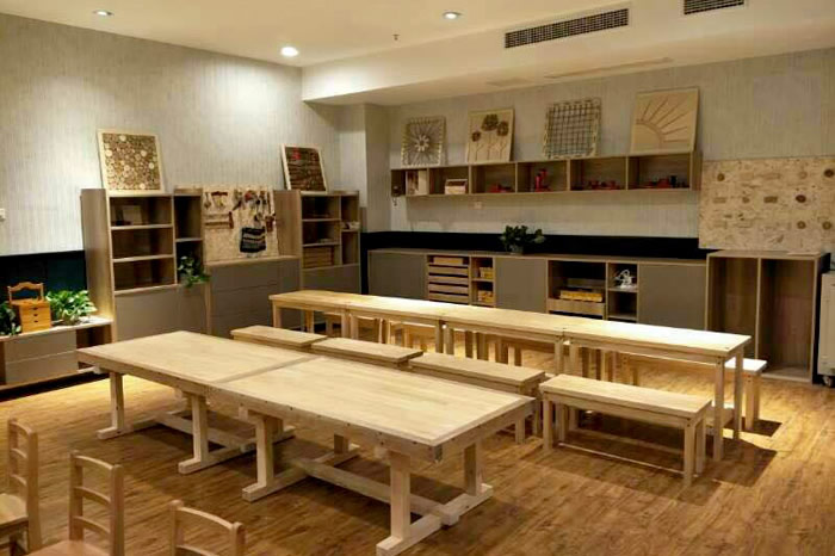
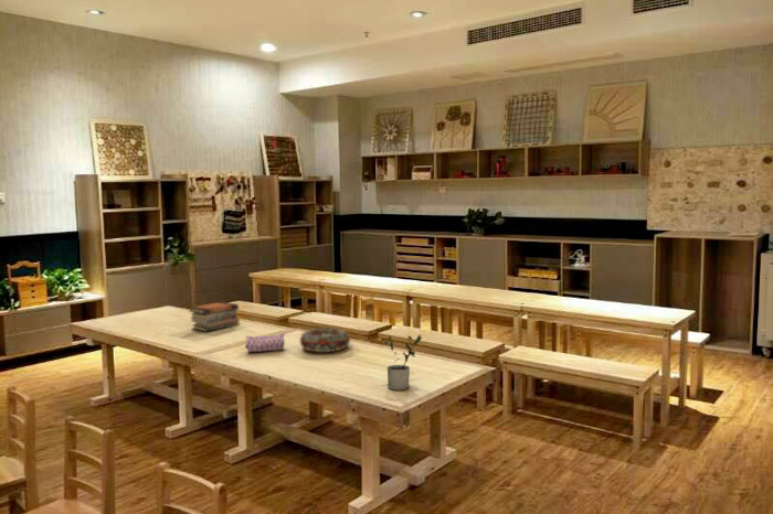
+ book stack [188,301,241,333]
+ potted plant [383,334,423,392]
+ pencil case [244,332,286,353]
+ decorative bowl [299,328,351,353]
